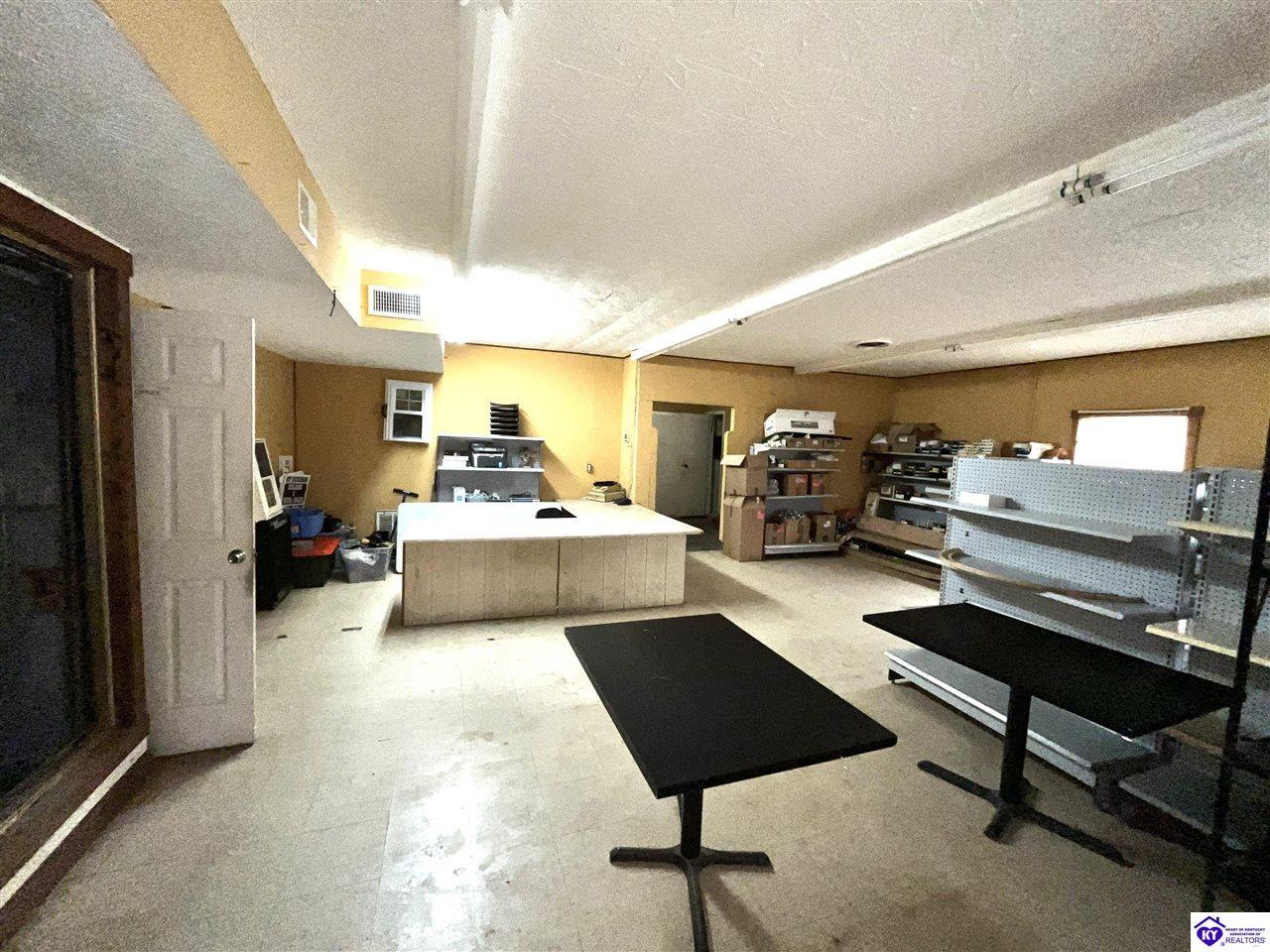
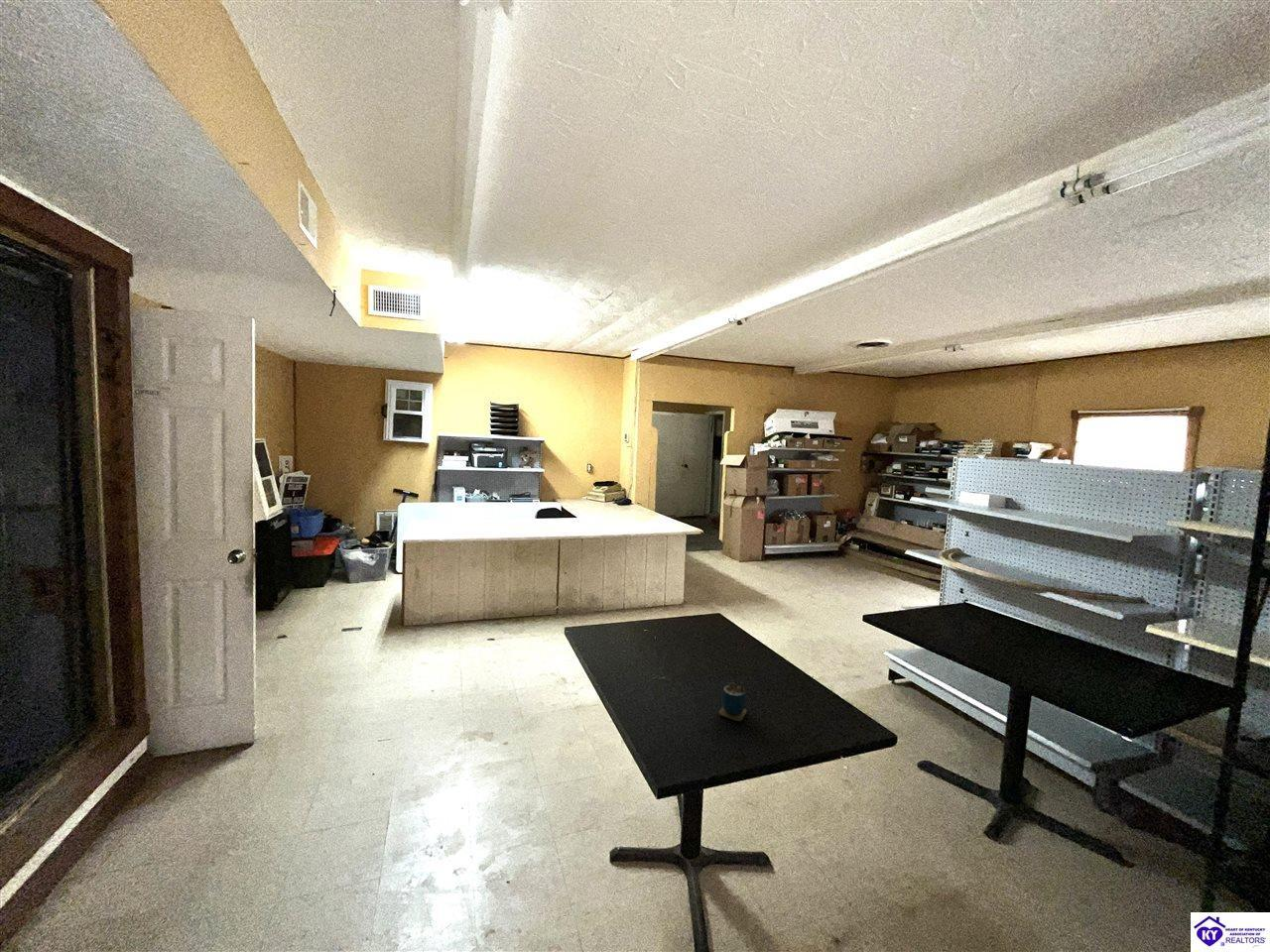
+ cup [718,674,747,722]
